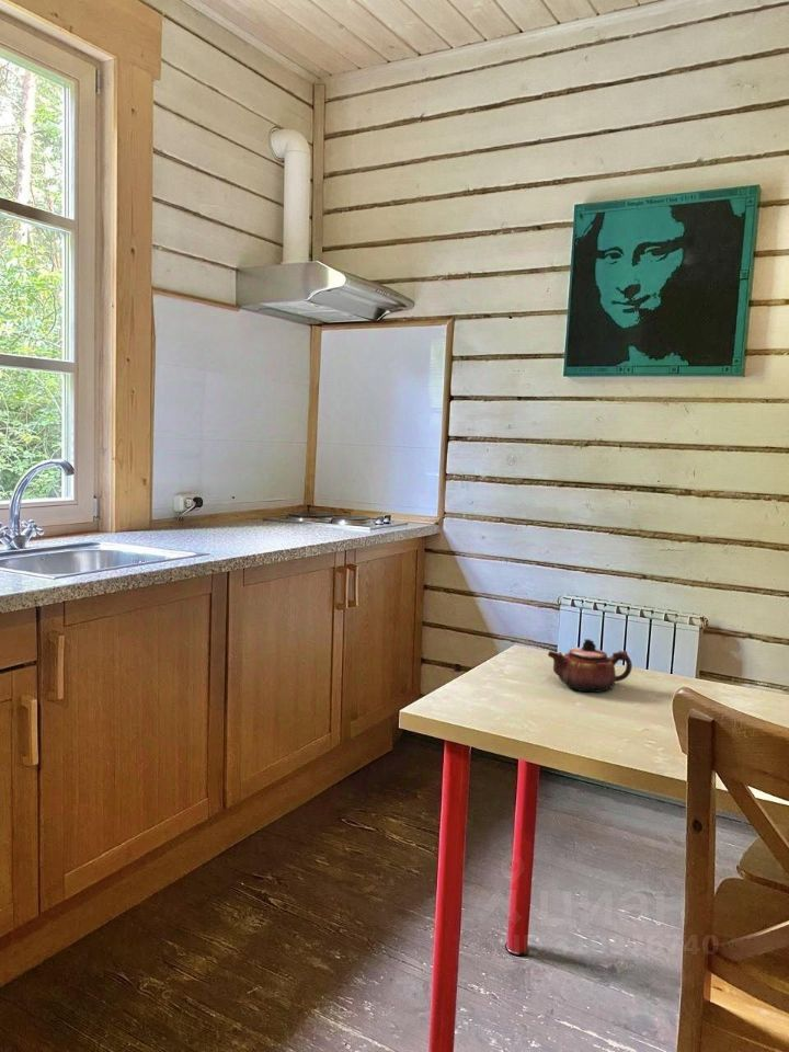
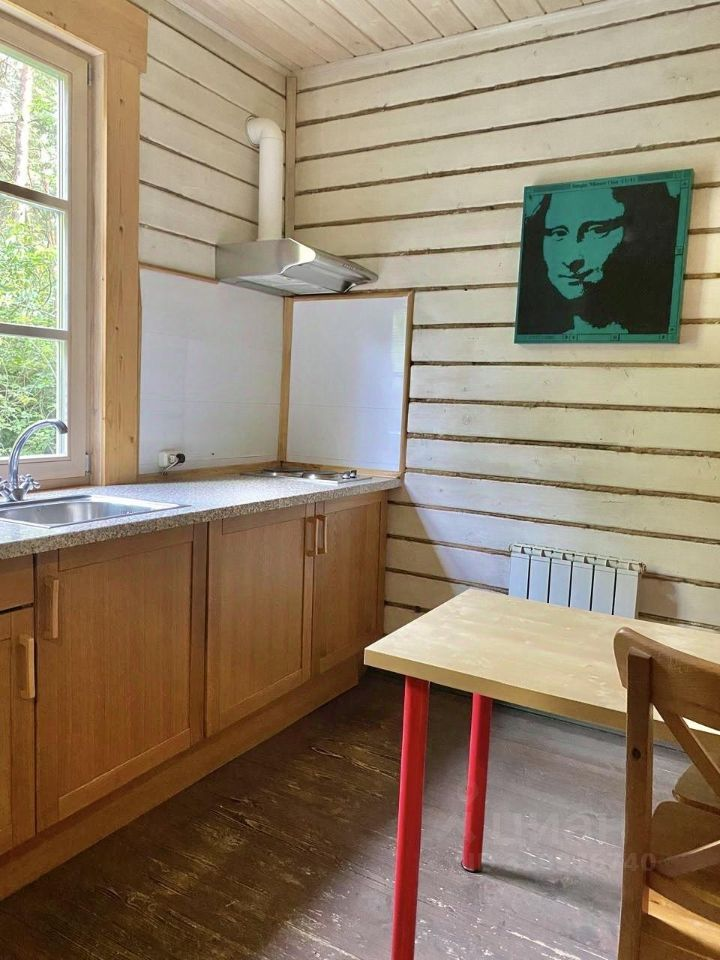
- teapot [547,638,633,694]
